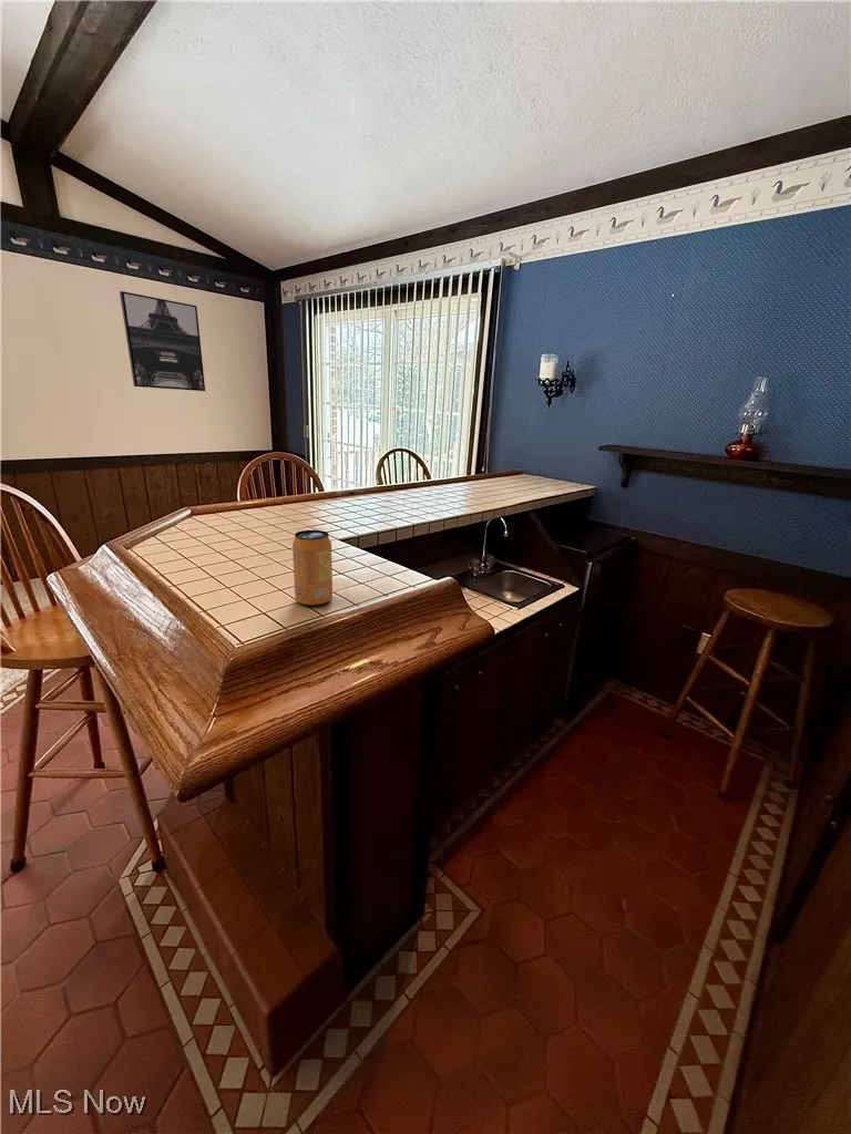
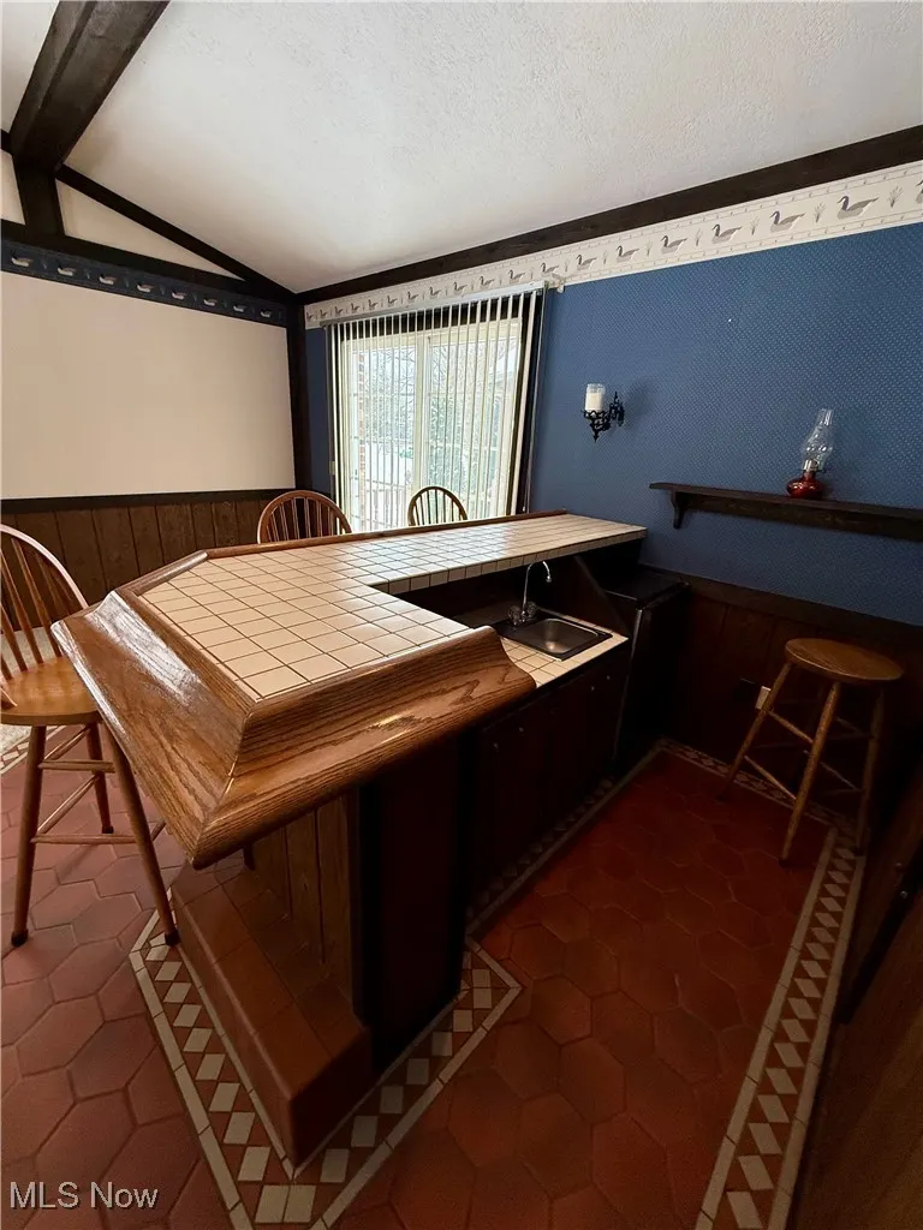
- beverage can [291,529,334,607]
- wall art [119,290,206,392]
